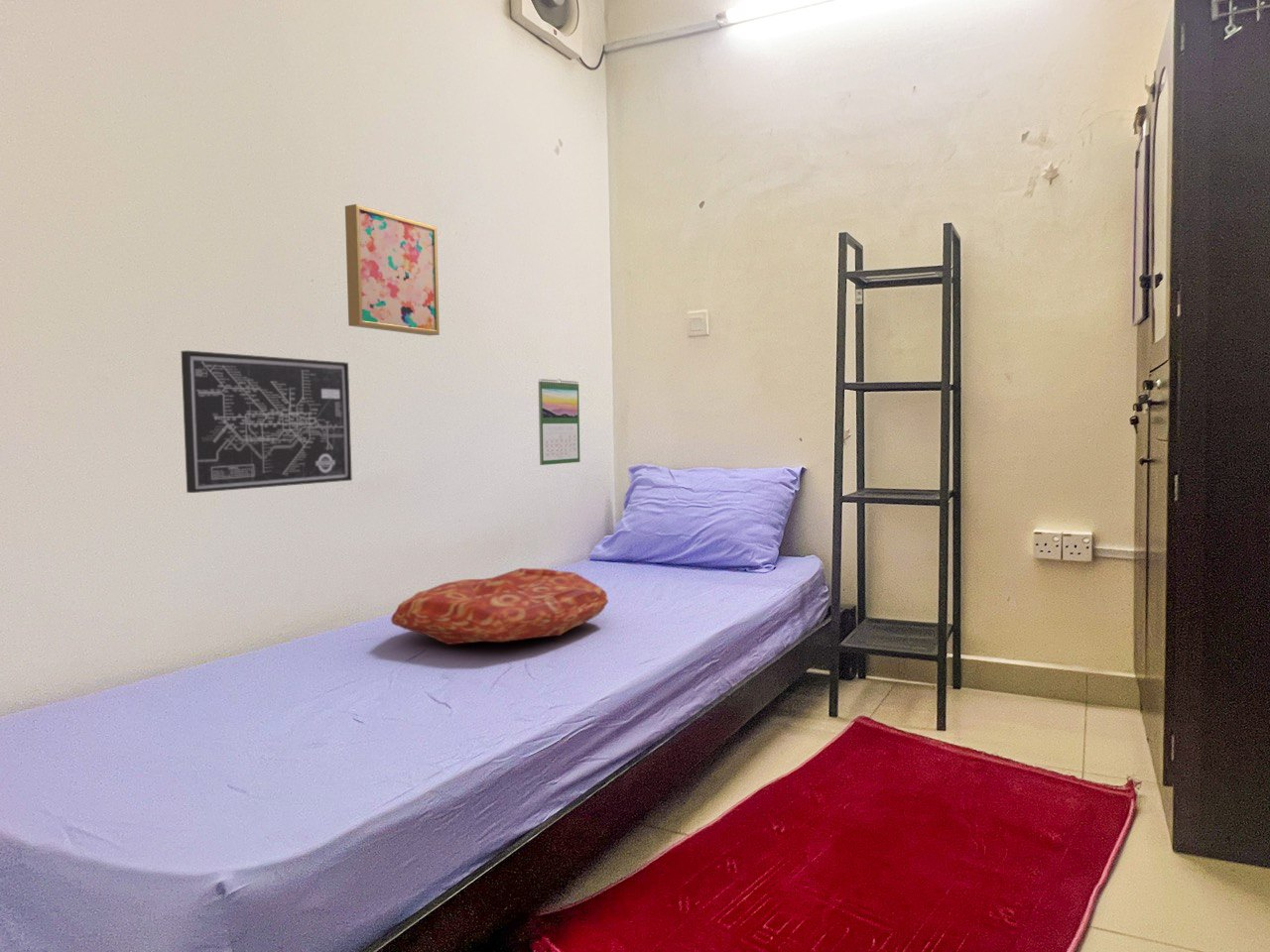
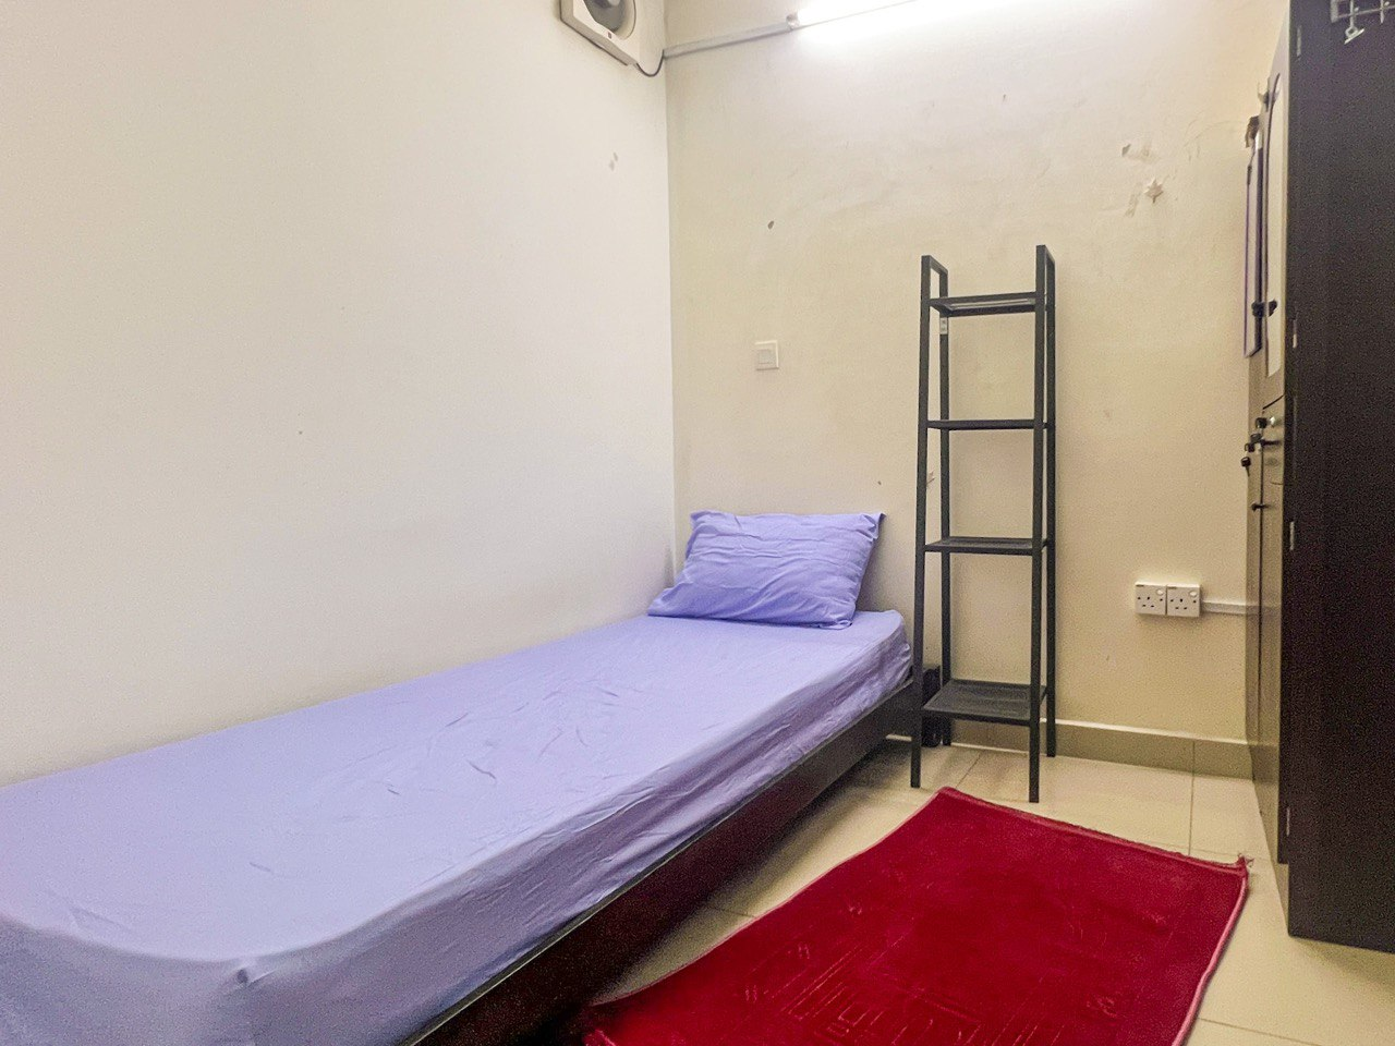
- wall art [344,203,441,337]
- wall art [180,350,353,494]
- calendar [538,378,580,466]
- cushion [390,567,609,646]
